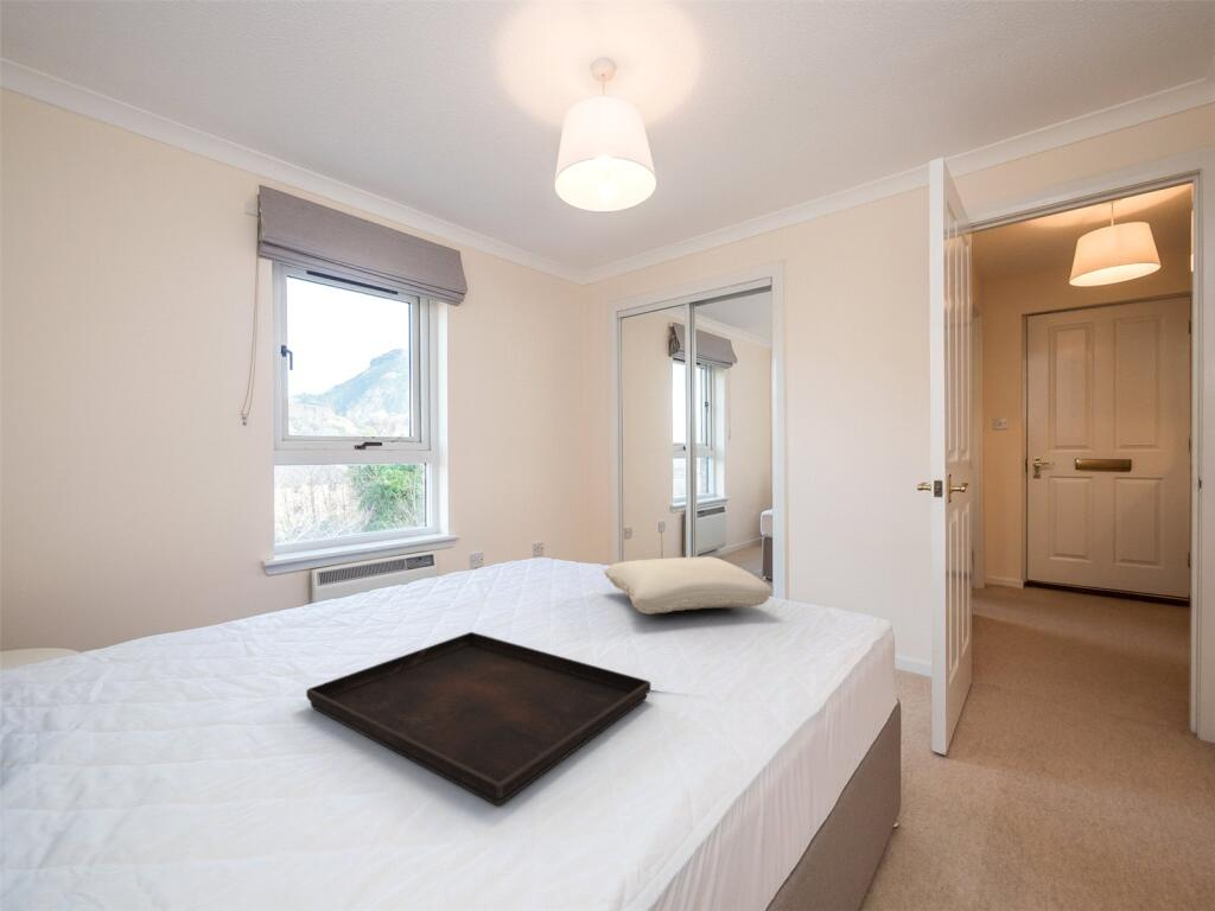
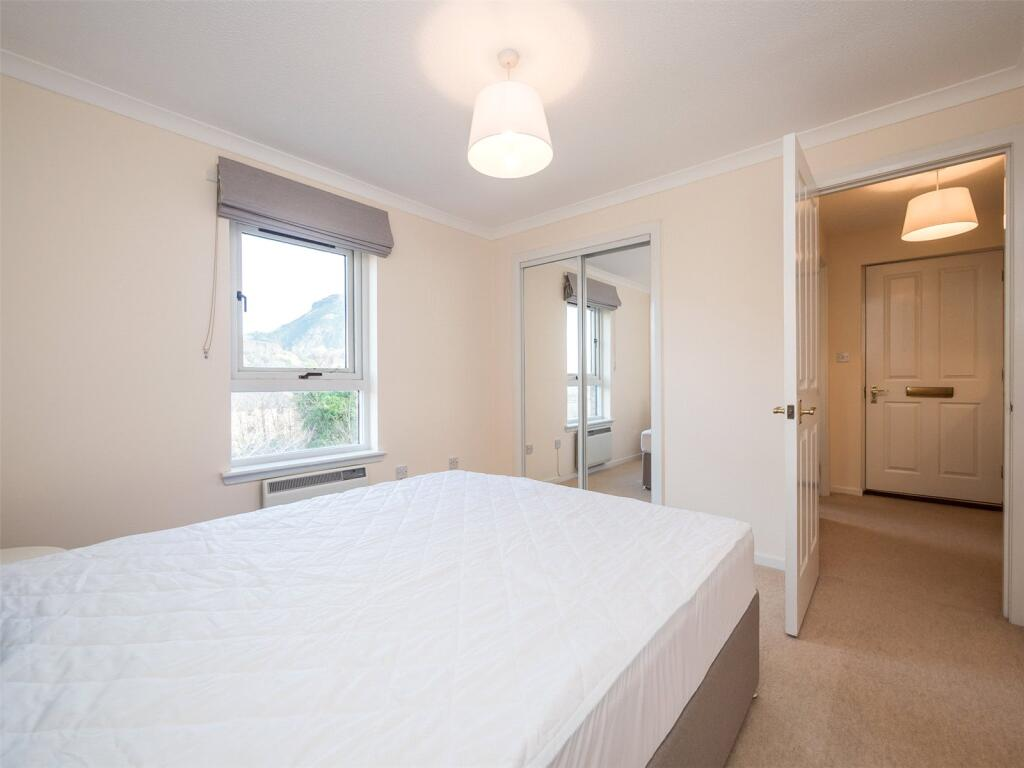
- serving tray [305,631,651,807]
- pillow [603,555,772,614]
